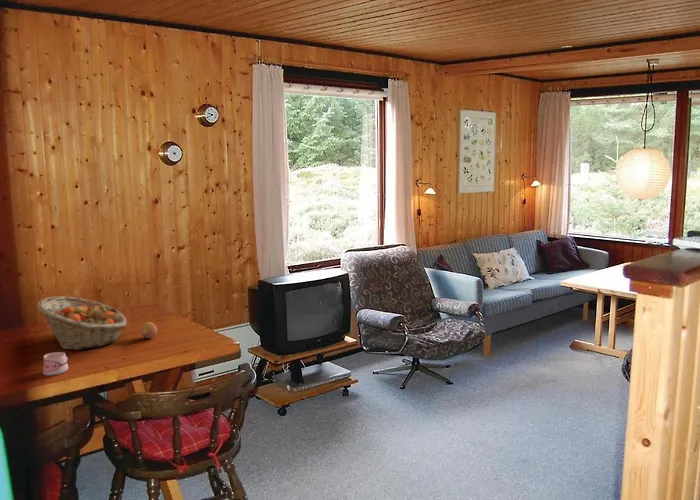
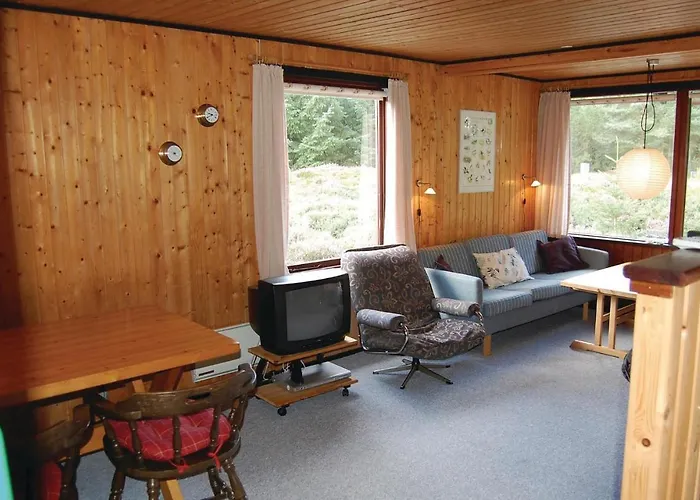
- fruit basket [37,295,128,351]
- fruit [140,321,158,339]
- mug [42,351,69,377]
